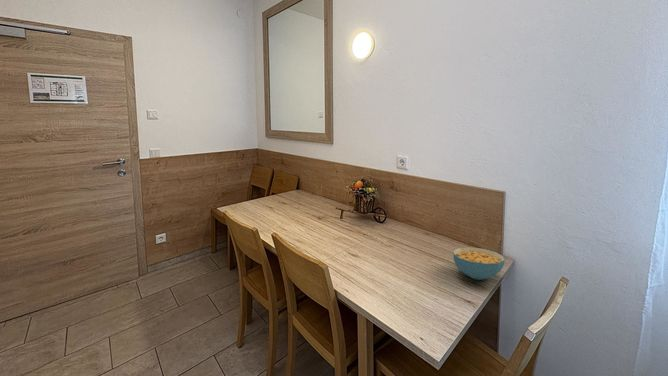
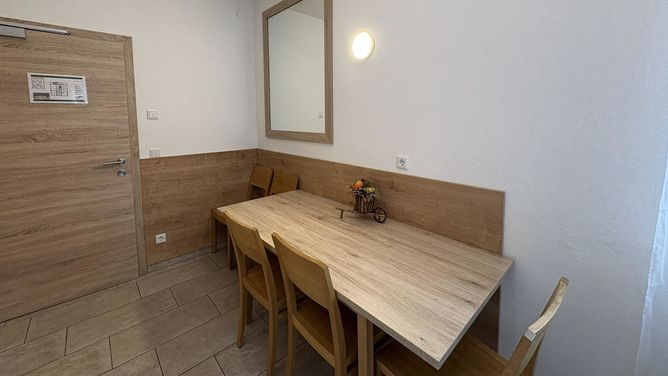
- cereal bowl [452,246,506,281]
